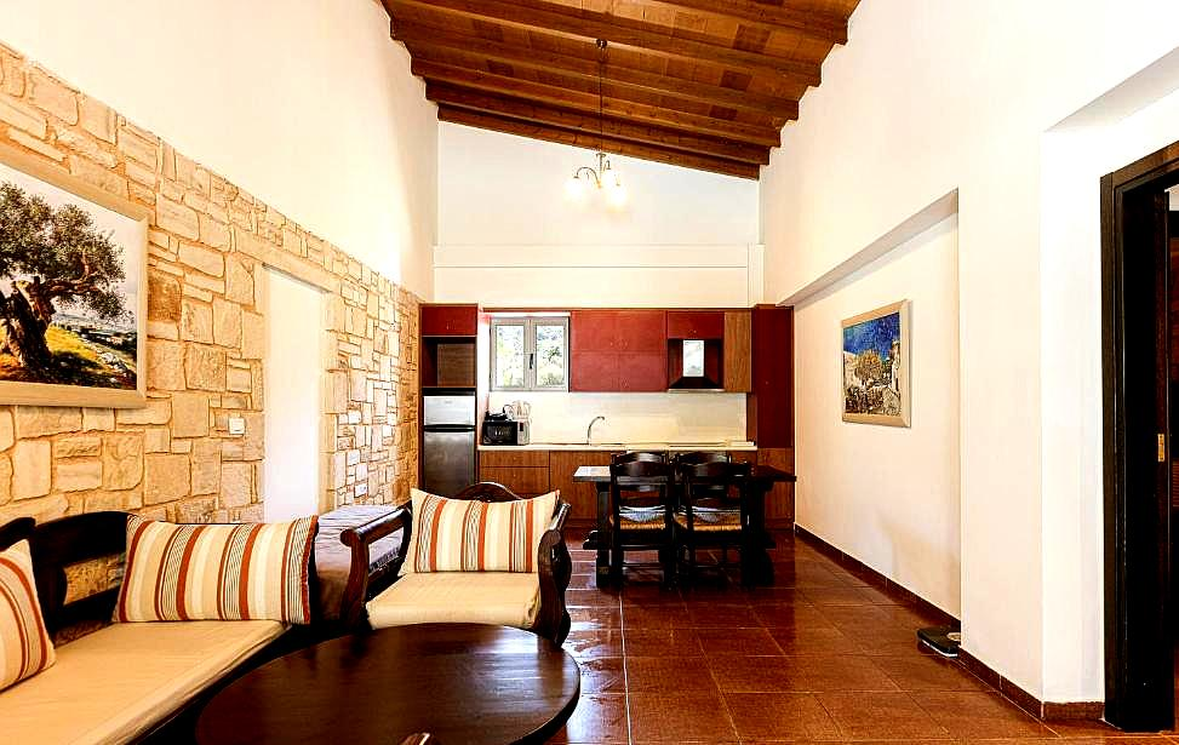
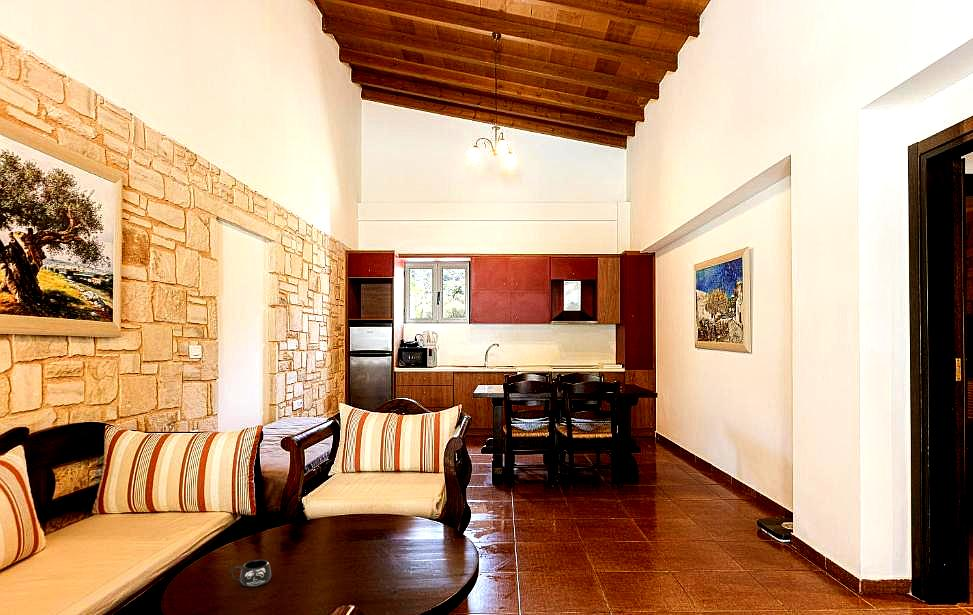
+ mug [231,559,272,588]
